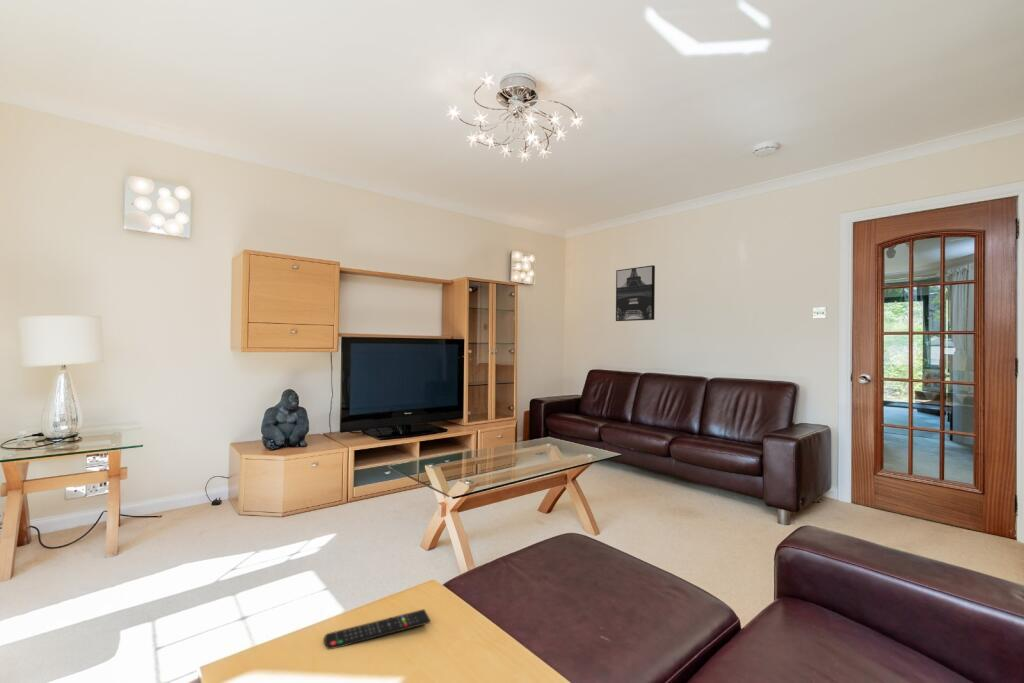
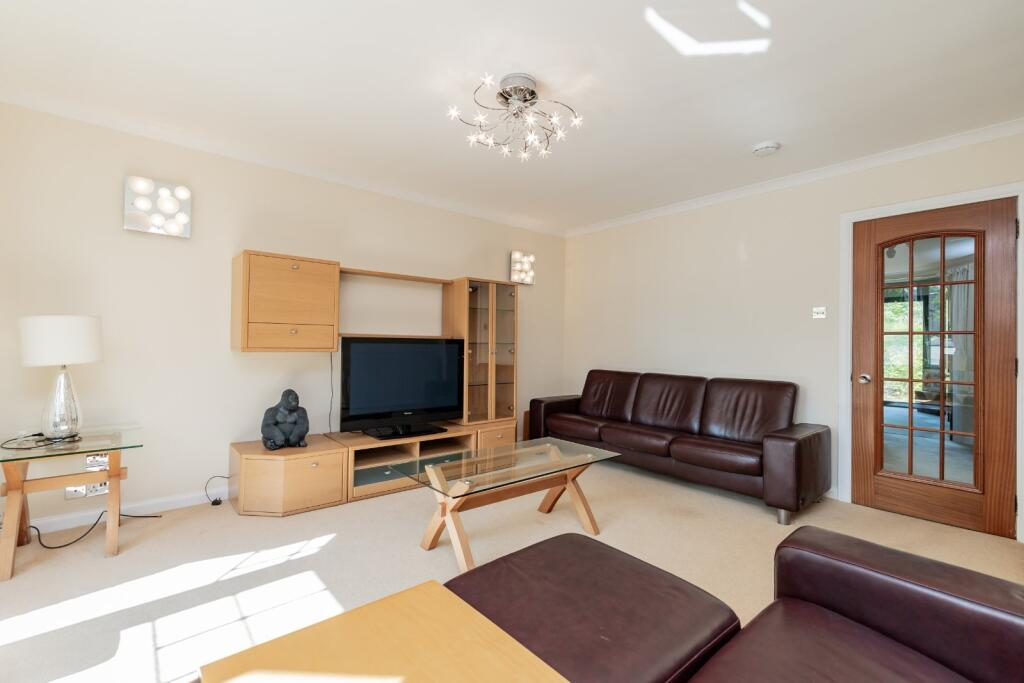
- remote control [324,608,431,650]
- wall art [615,264,656,322]
